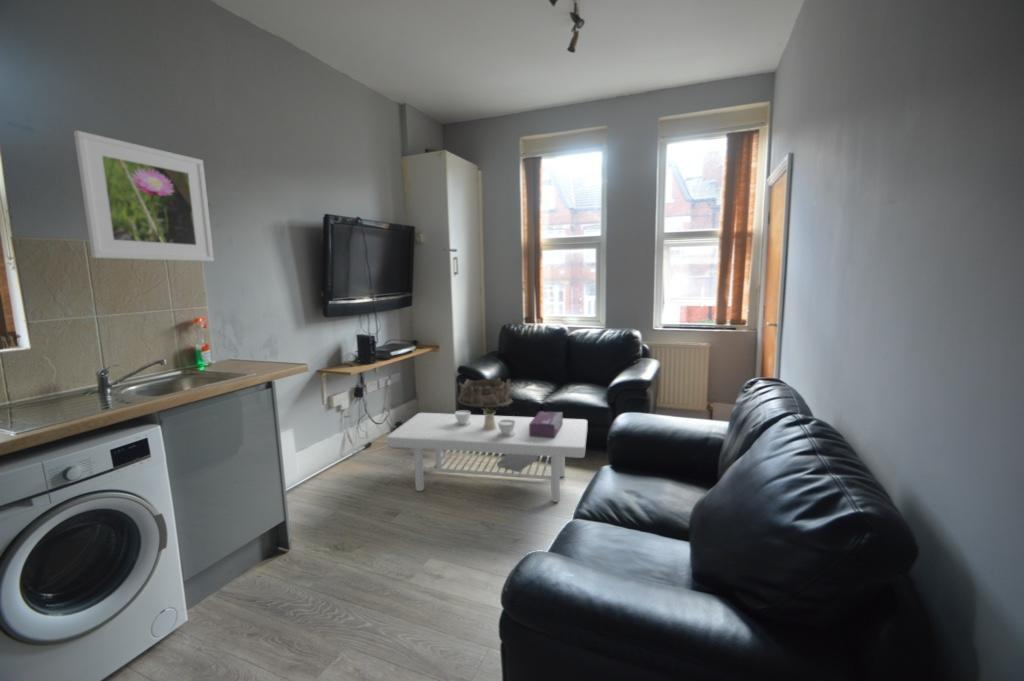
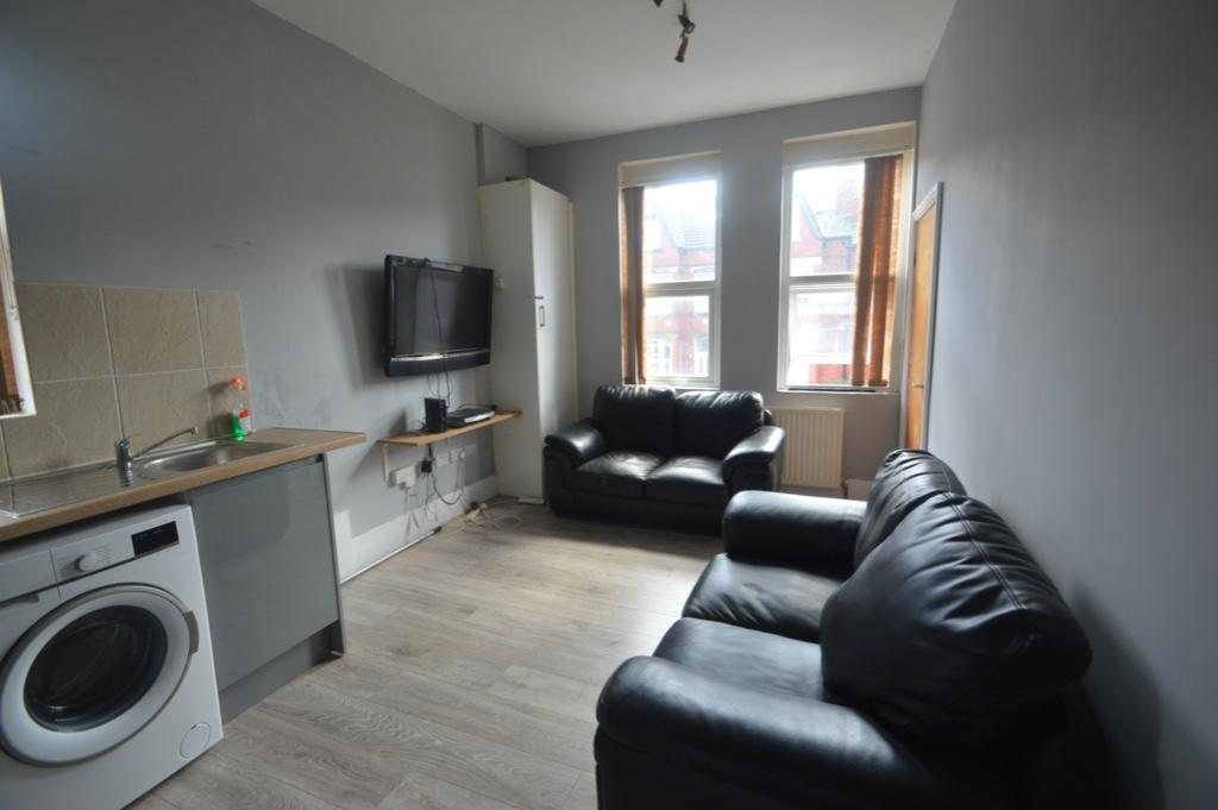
- tissue box [529,410,564,438]
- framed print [73,130,215,262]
- coffee table [386,407,588,503]
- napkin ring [456,377,513,409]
